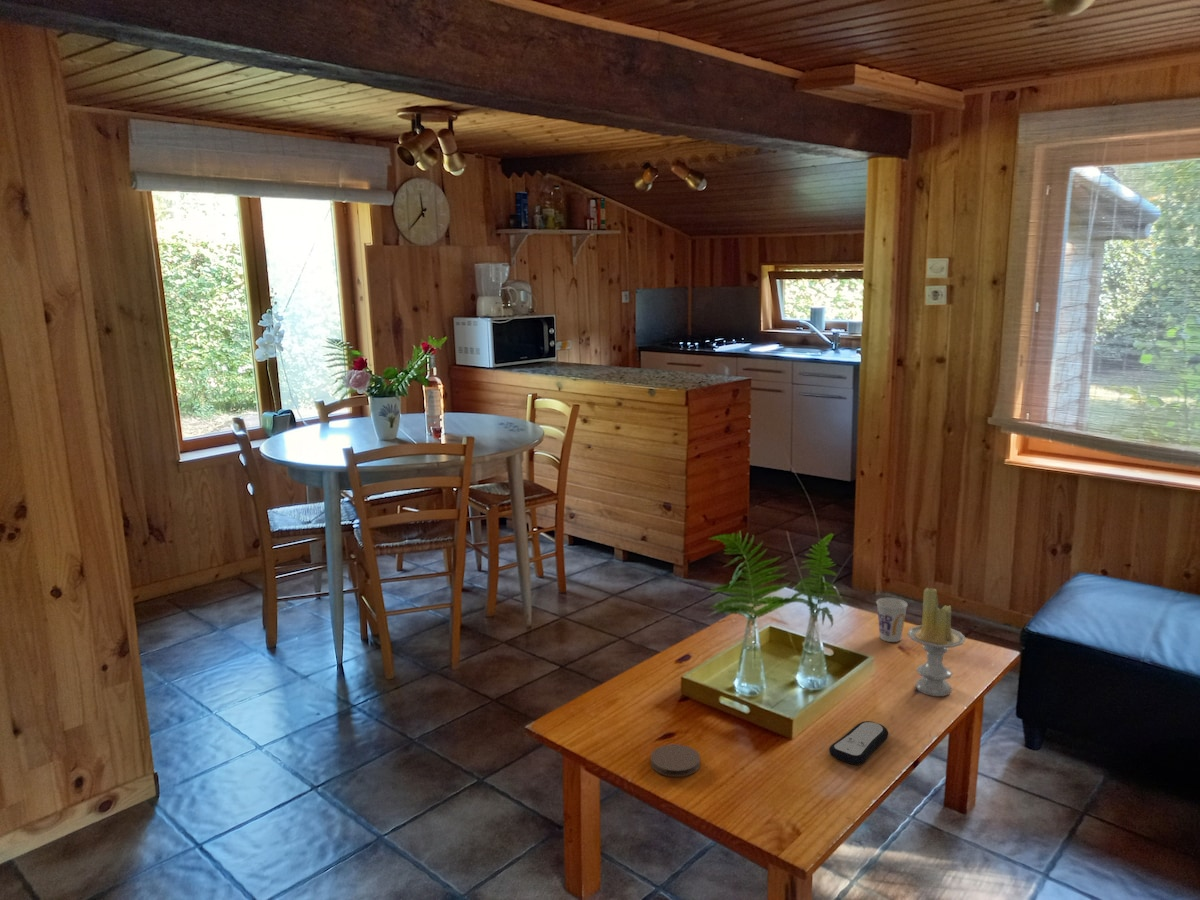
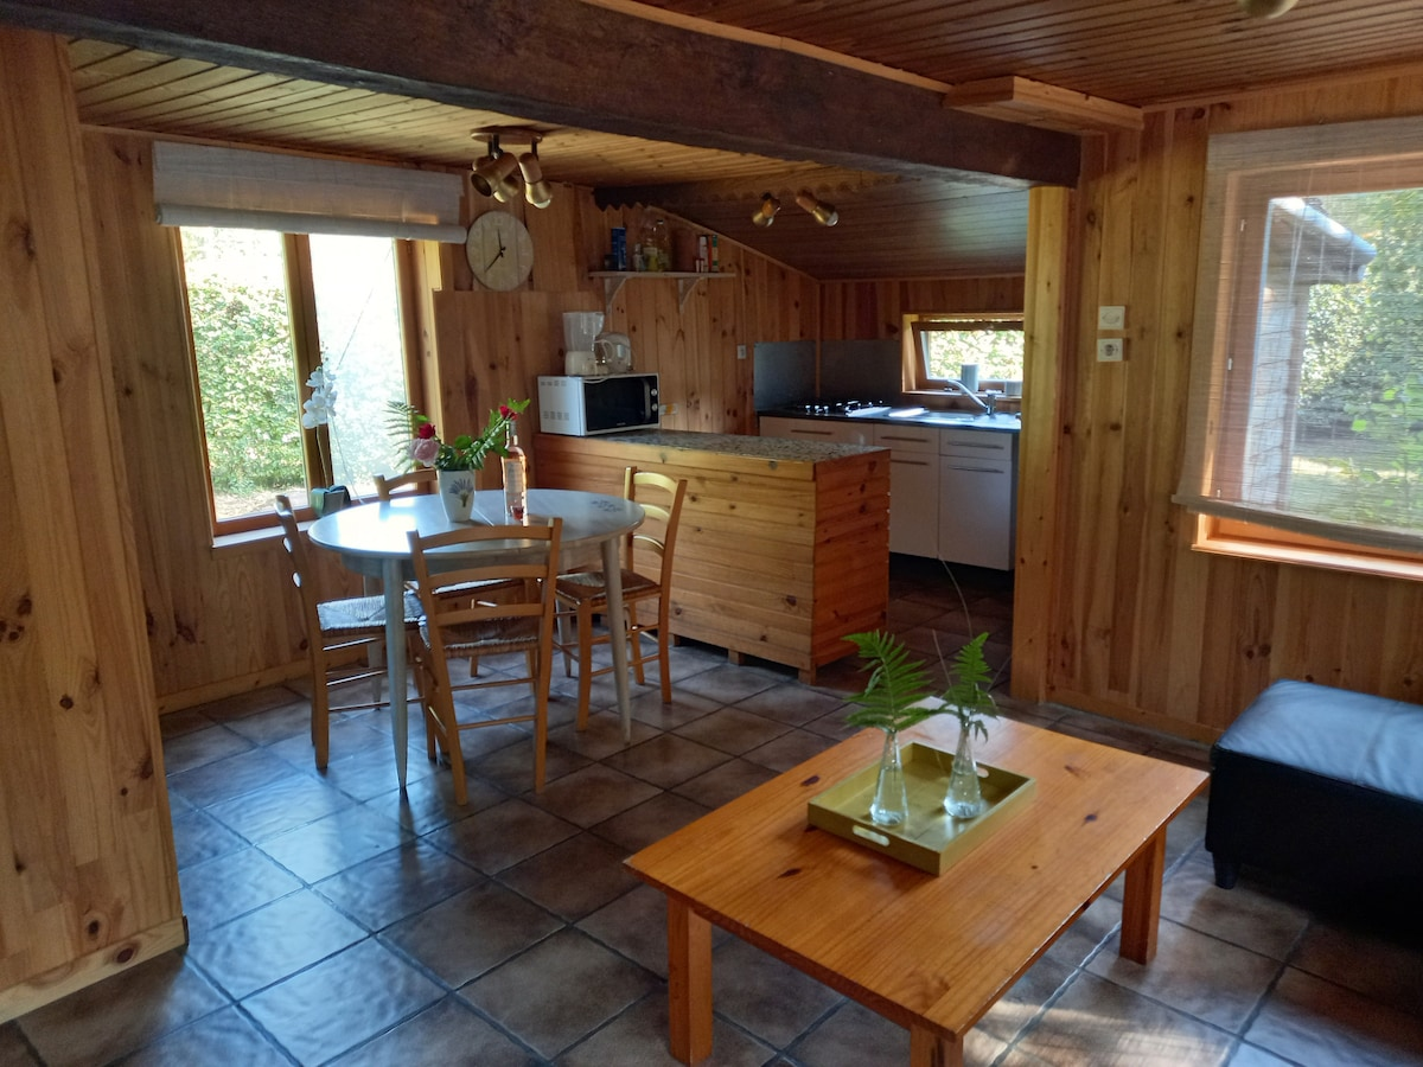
- candle [906,586,967,697]
- cup [875,597,909,643]
- coaster [650,743,701,778]
- remote control [828,720,889,766]
